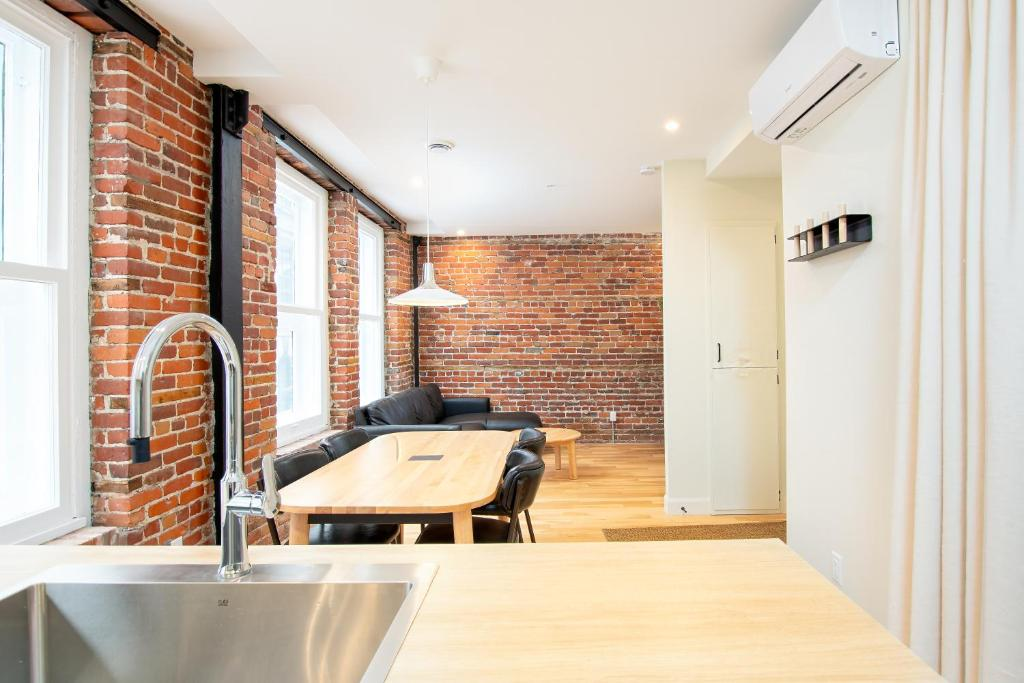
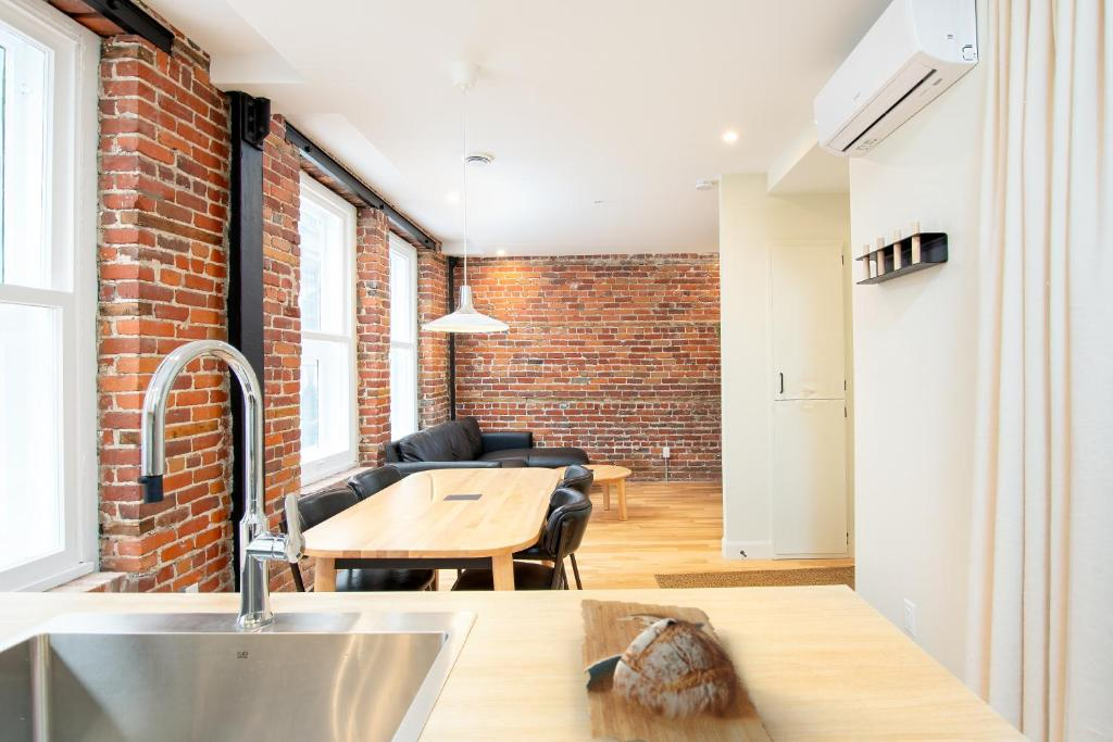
+ chopping board [578,599,775,742]
